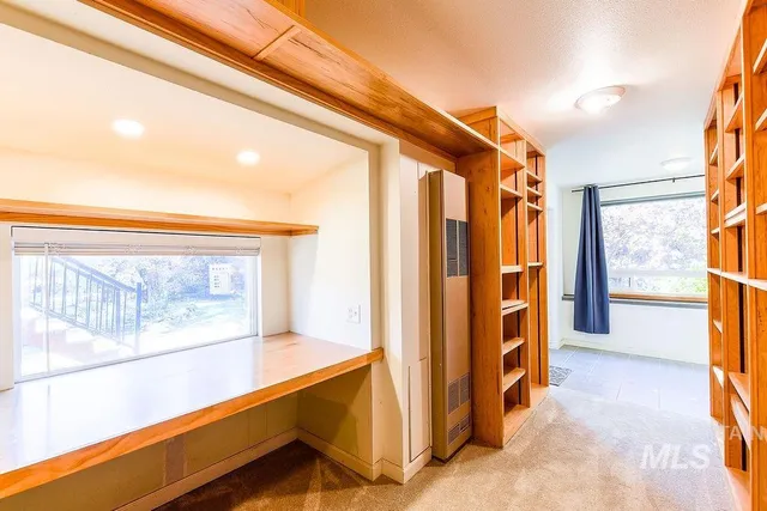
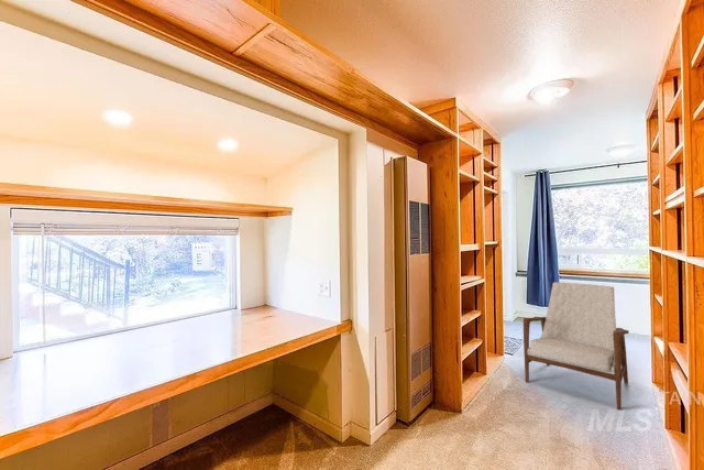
+ armchair [522,282,630,411]
